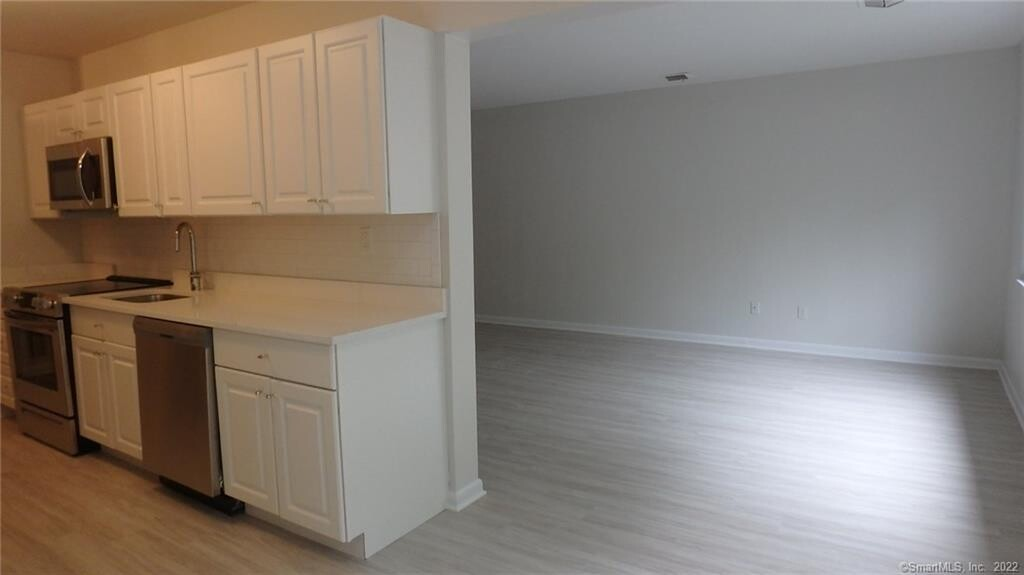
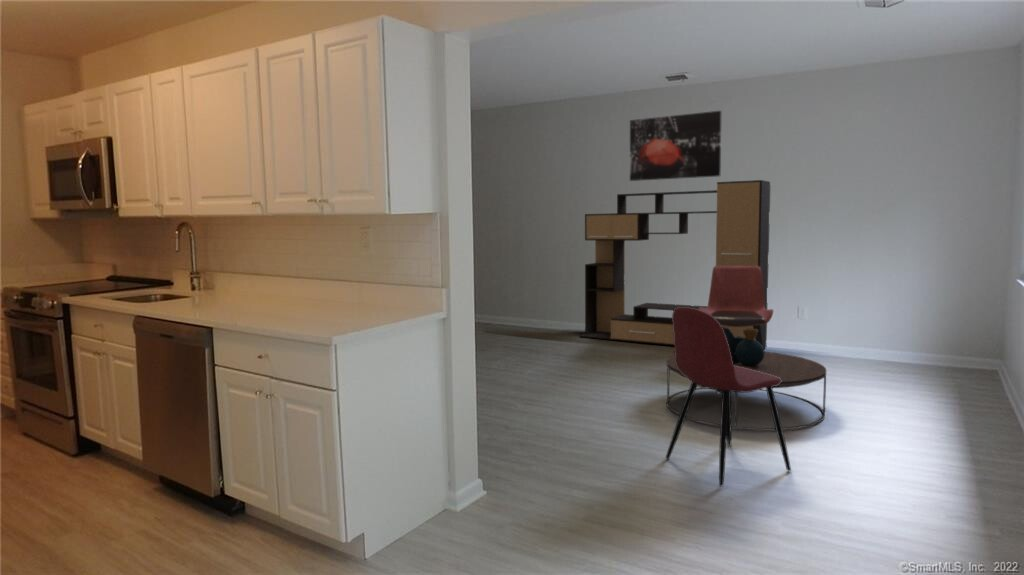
+ media console [579,179,771,349]
+ dining chair [665,307,792,487]
+ dining chair [699,265,774,349]
+ coffee table [665,327,827,432]
+ wall art [629,110,723,182]
